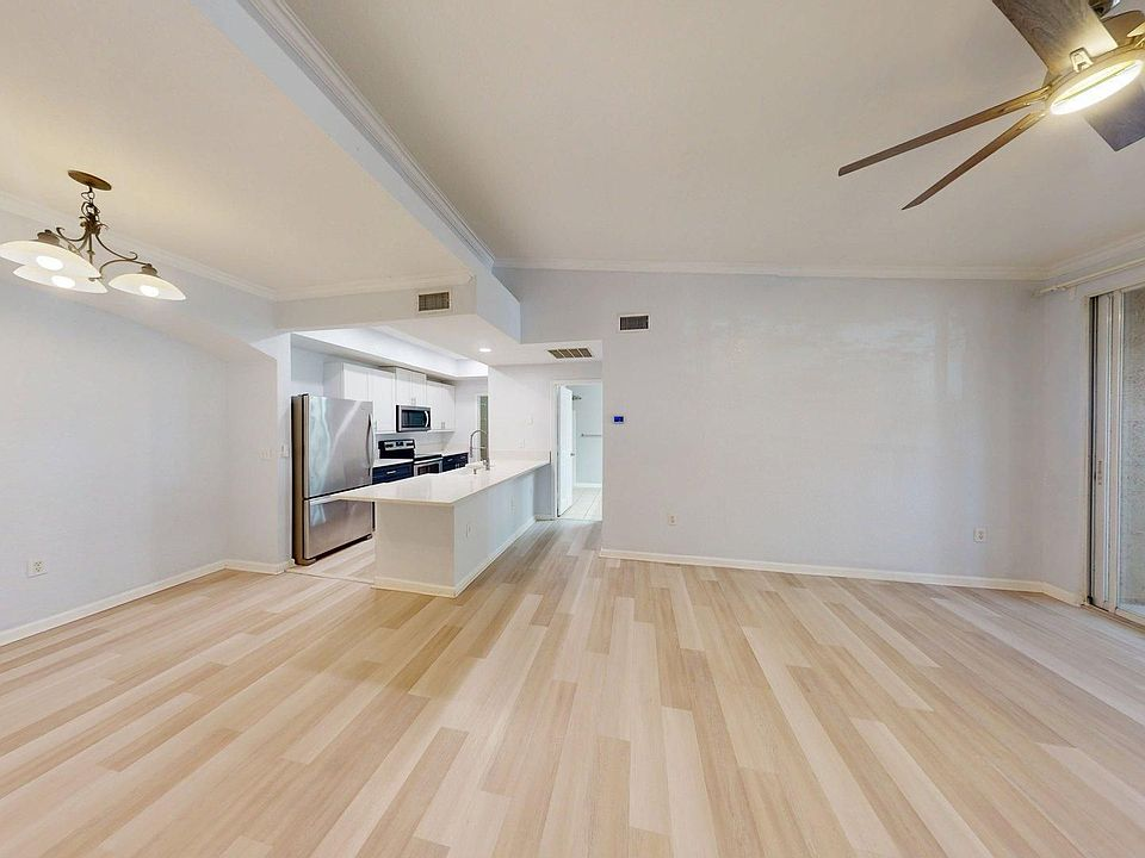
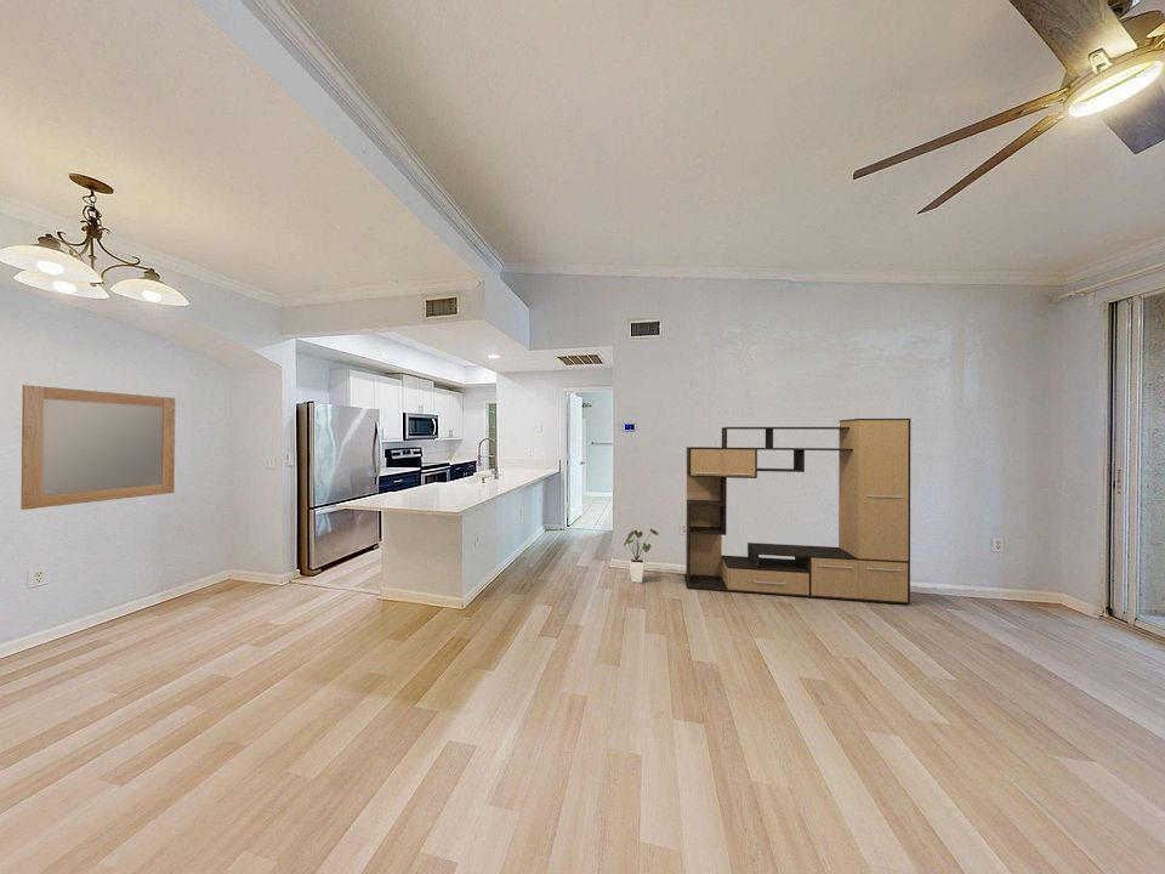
+ house plant [623,528,659,584]
+ media console [683,418,911,606]
+ home mirror [19,384,176,511]
